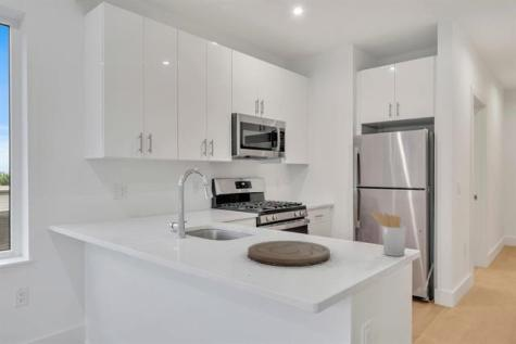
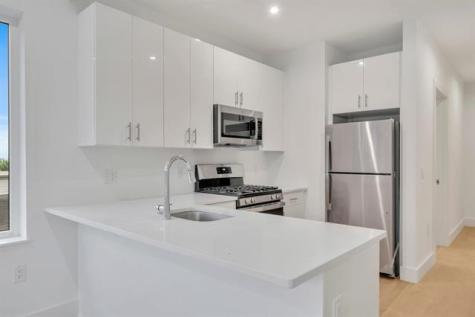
- cutting board [247,240,331,267]
- utensil holder [369,212,407,257]
